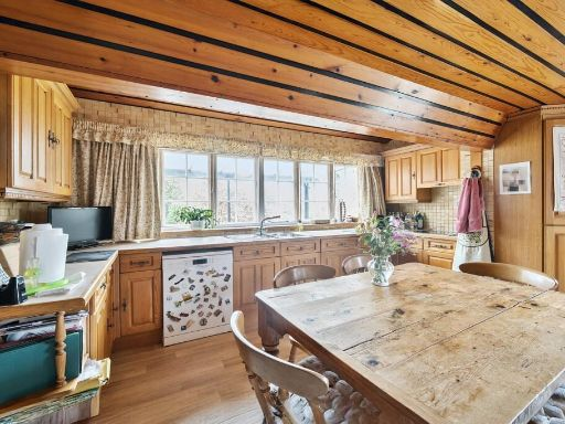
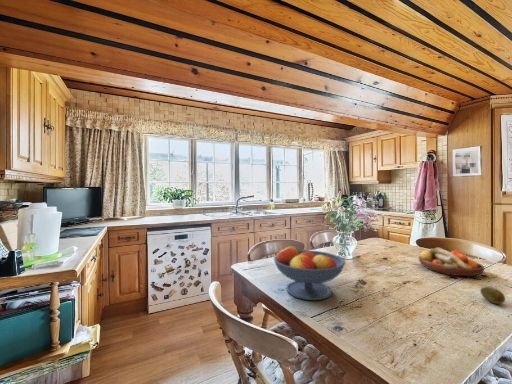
+ fruit bowl [418,247,485,278]
+ fruit [479,285,506,305]
+ fruit bowl [273,245,346,301]
